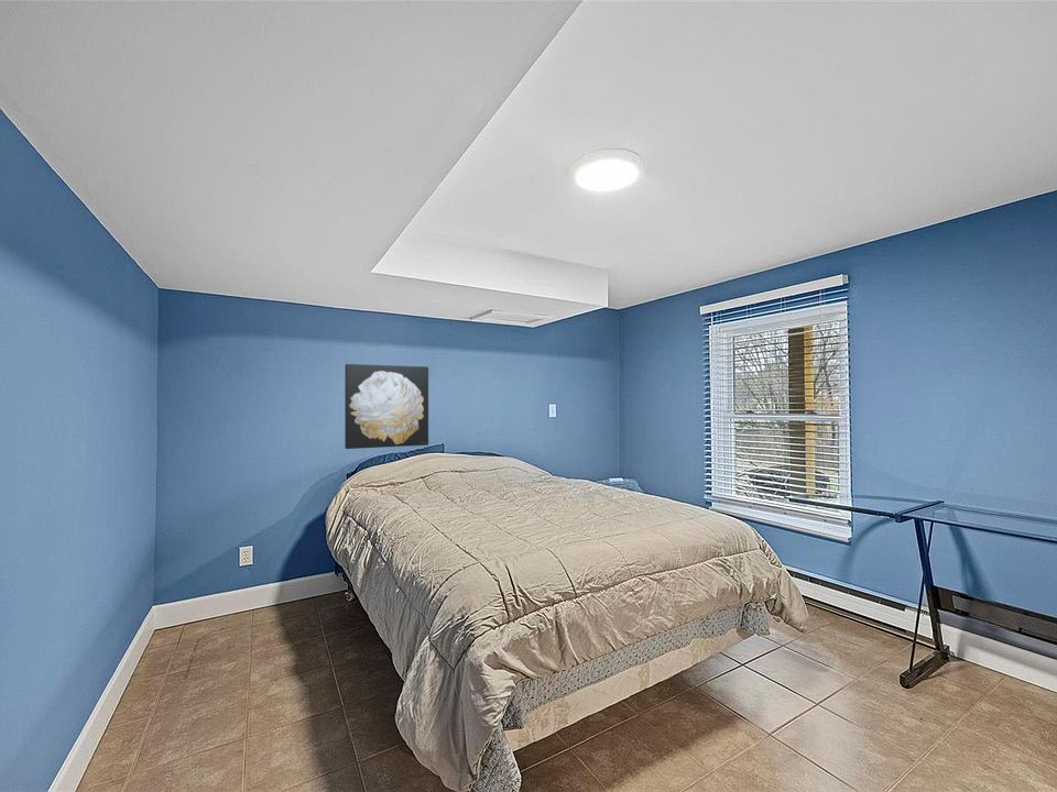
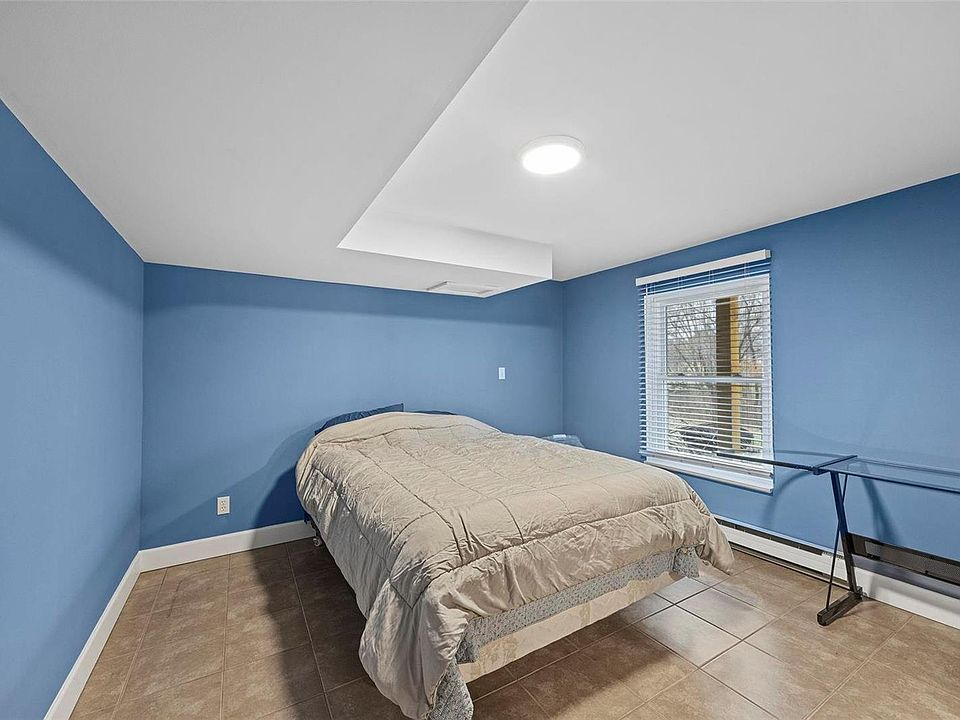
- wall art [344,363,429,450]
